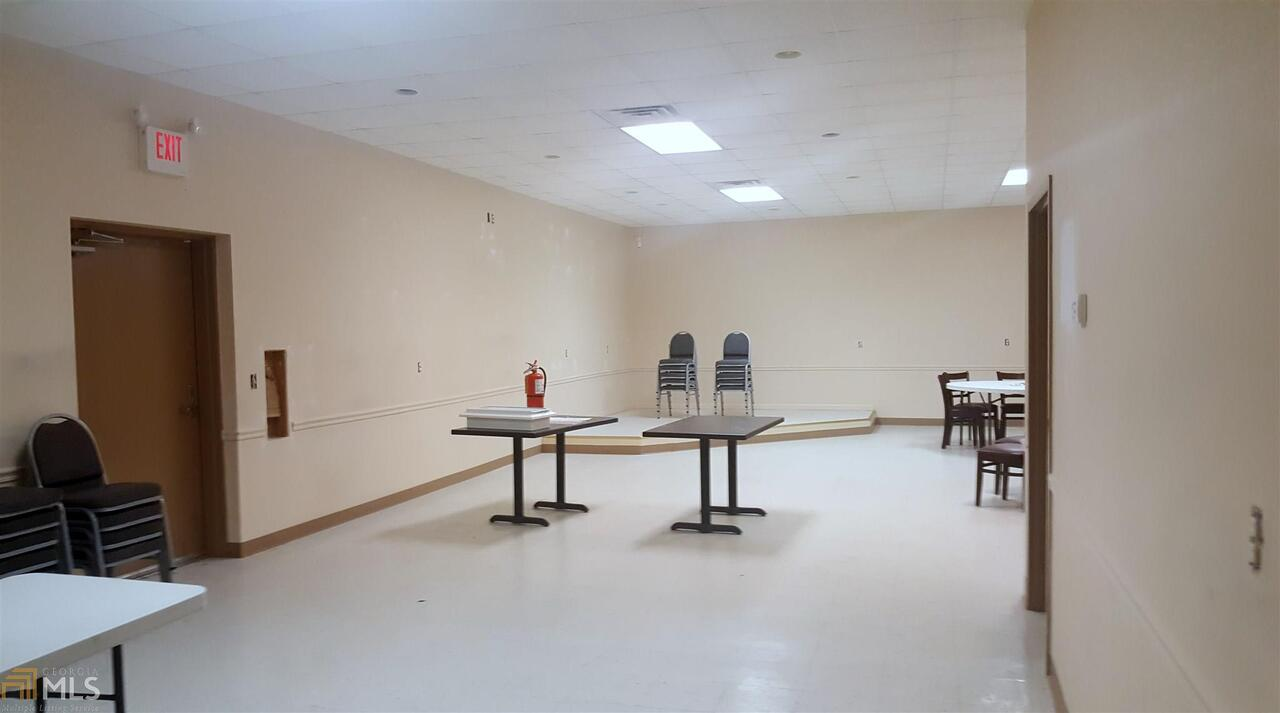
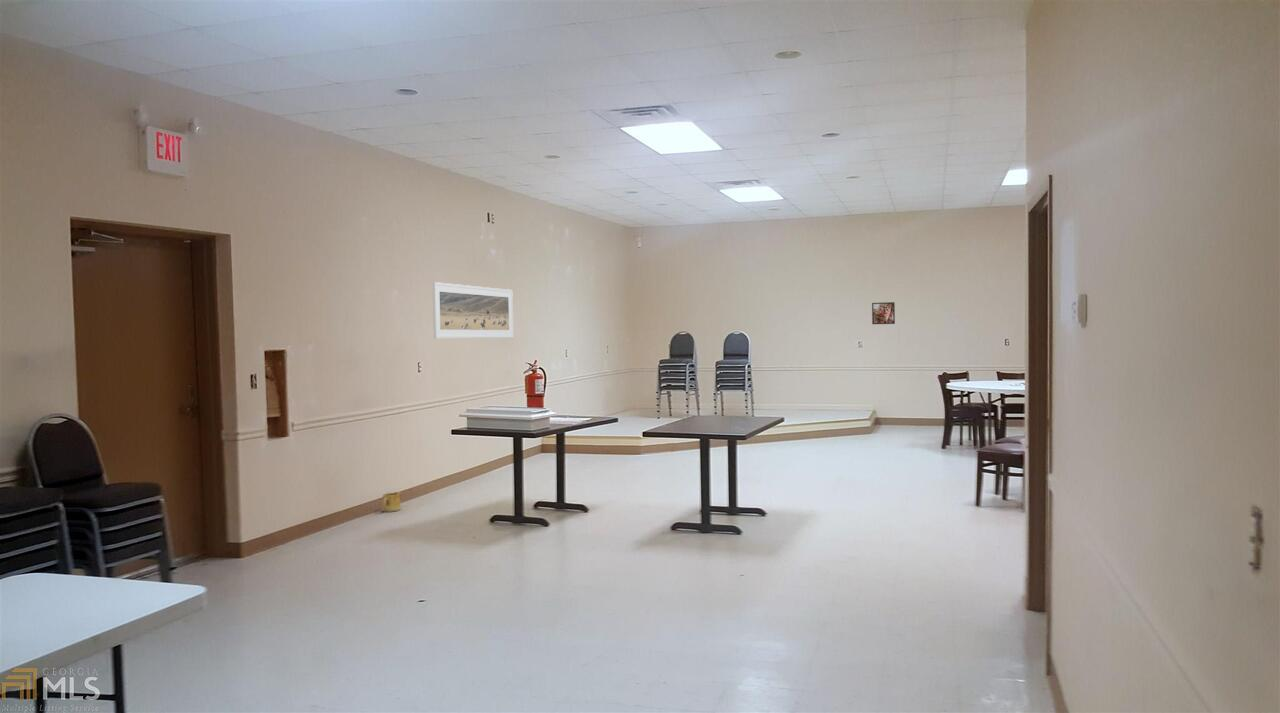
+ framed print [871,301,896,325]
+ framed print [432,281,514,339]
+ watering can [380,491,403,512]
